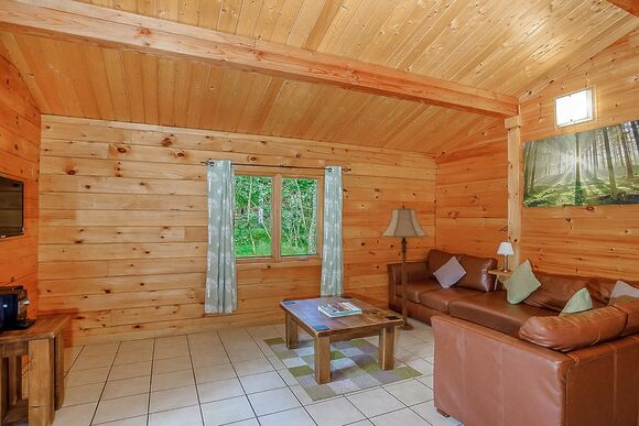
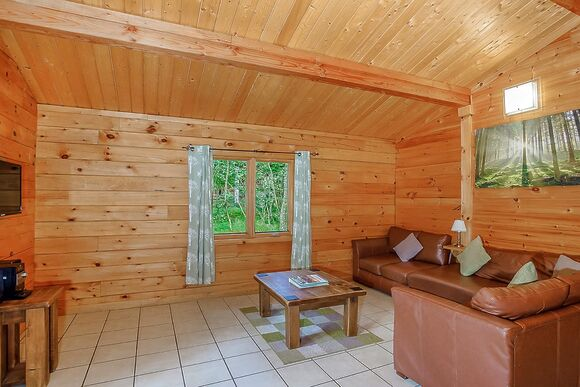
- floor lamp [380,204,429,331]
